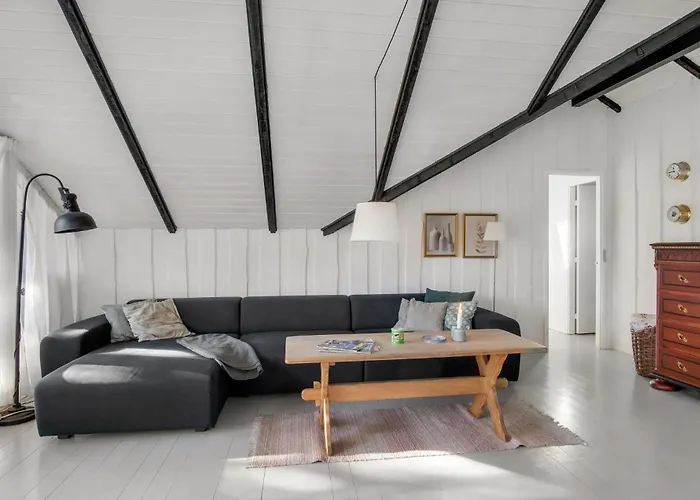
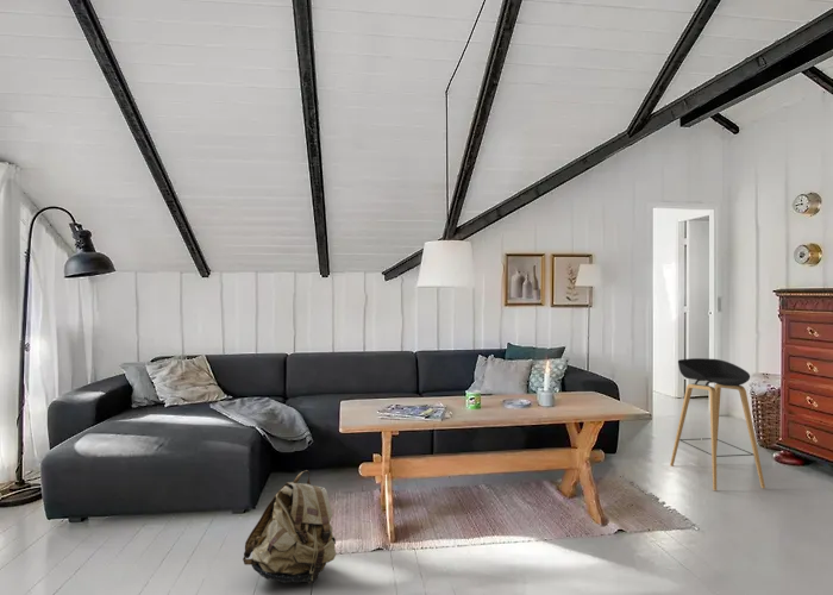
+ stool [669,357,766,491]
+ backpack [242,469,337,585]
